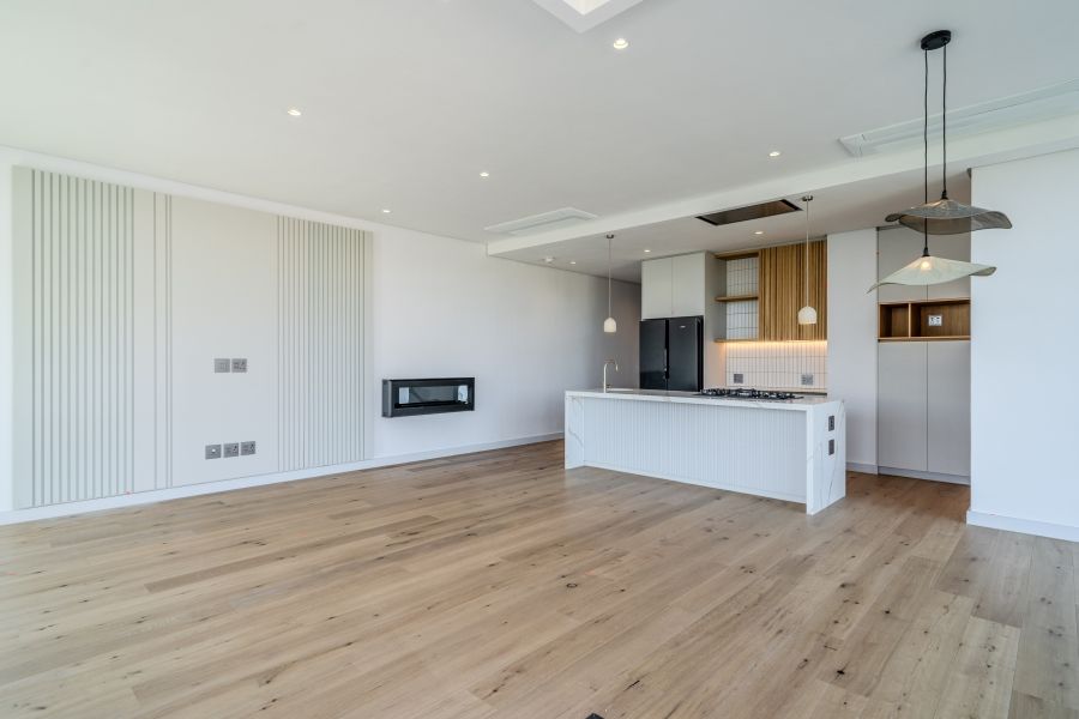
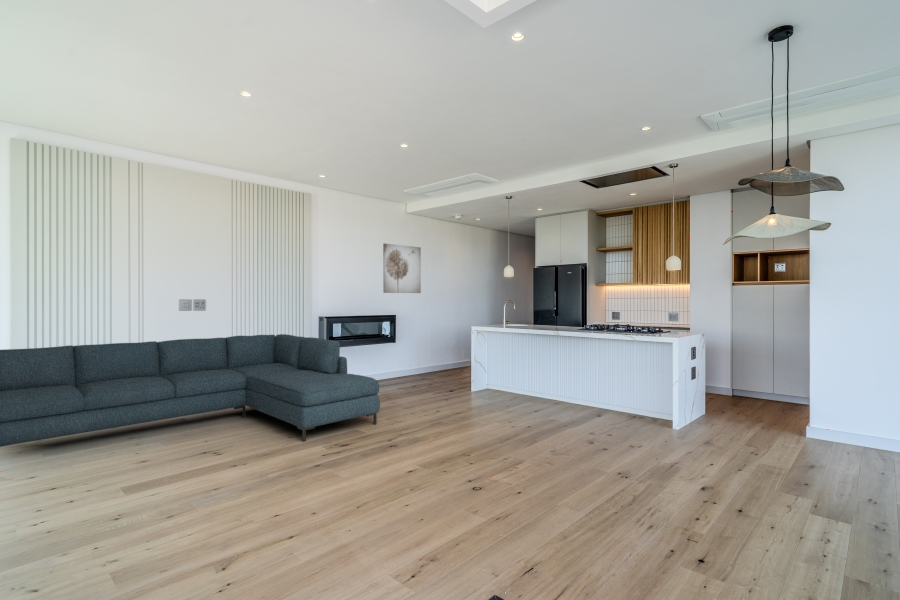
+ wall art [382,242,422,294]
+ sofa [0,333,381,448]
